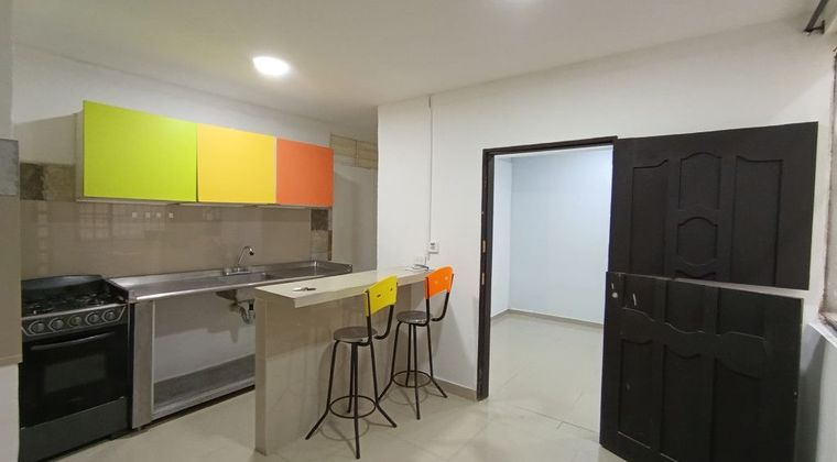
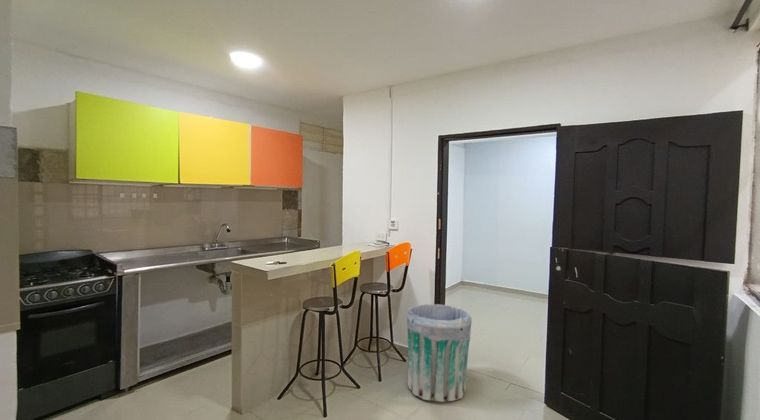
+ trash can [406,303,473,403]
